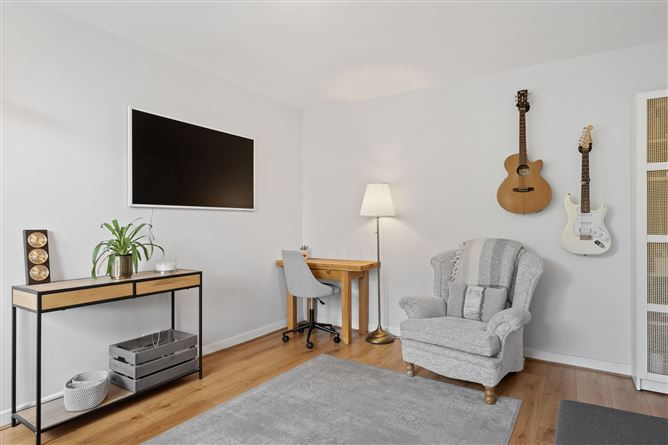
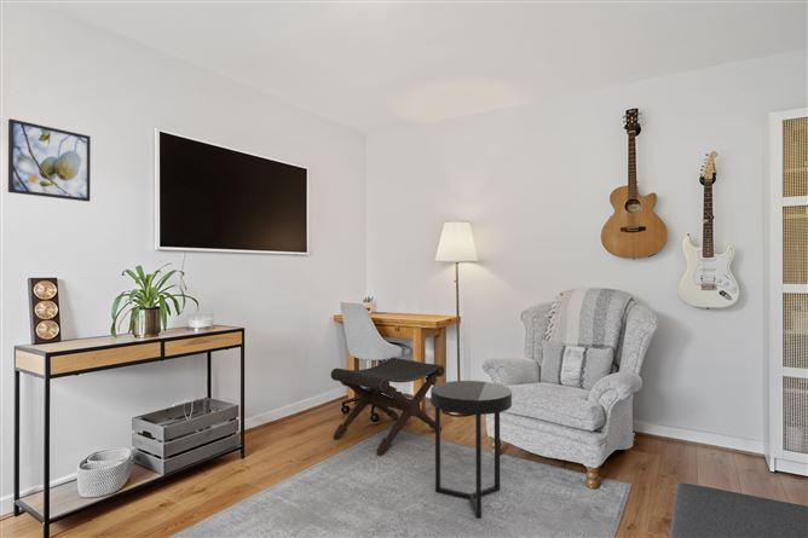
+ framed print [7,117,92,203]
+ side table [429,380,513,520]
+ footstool [330,357,445,456]
